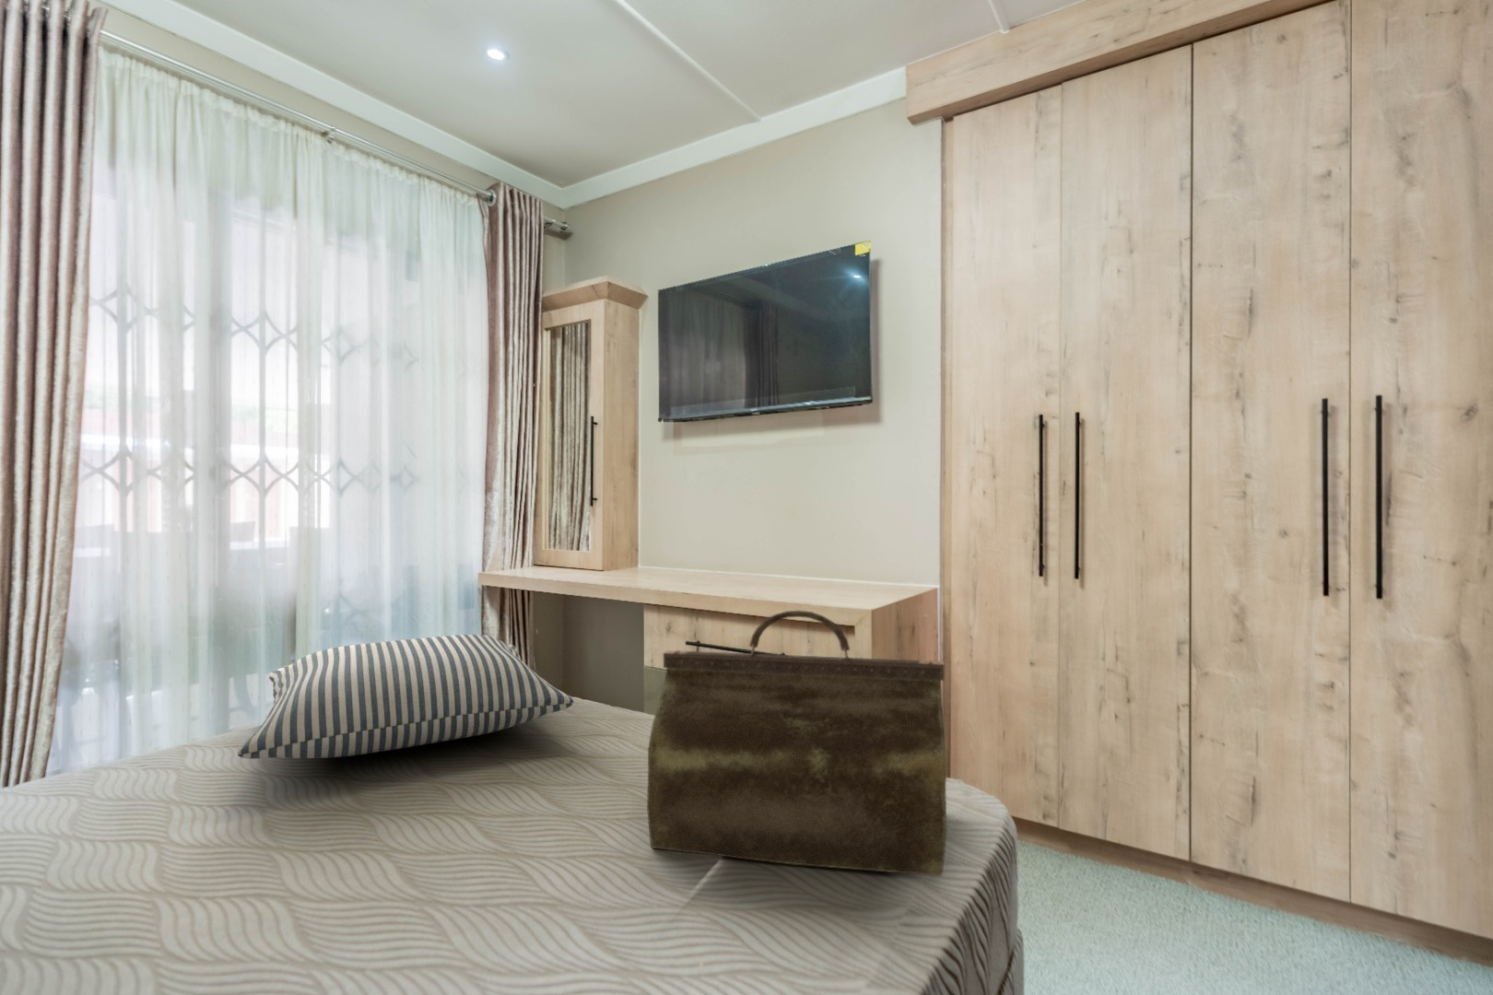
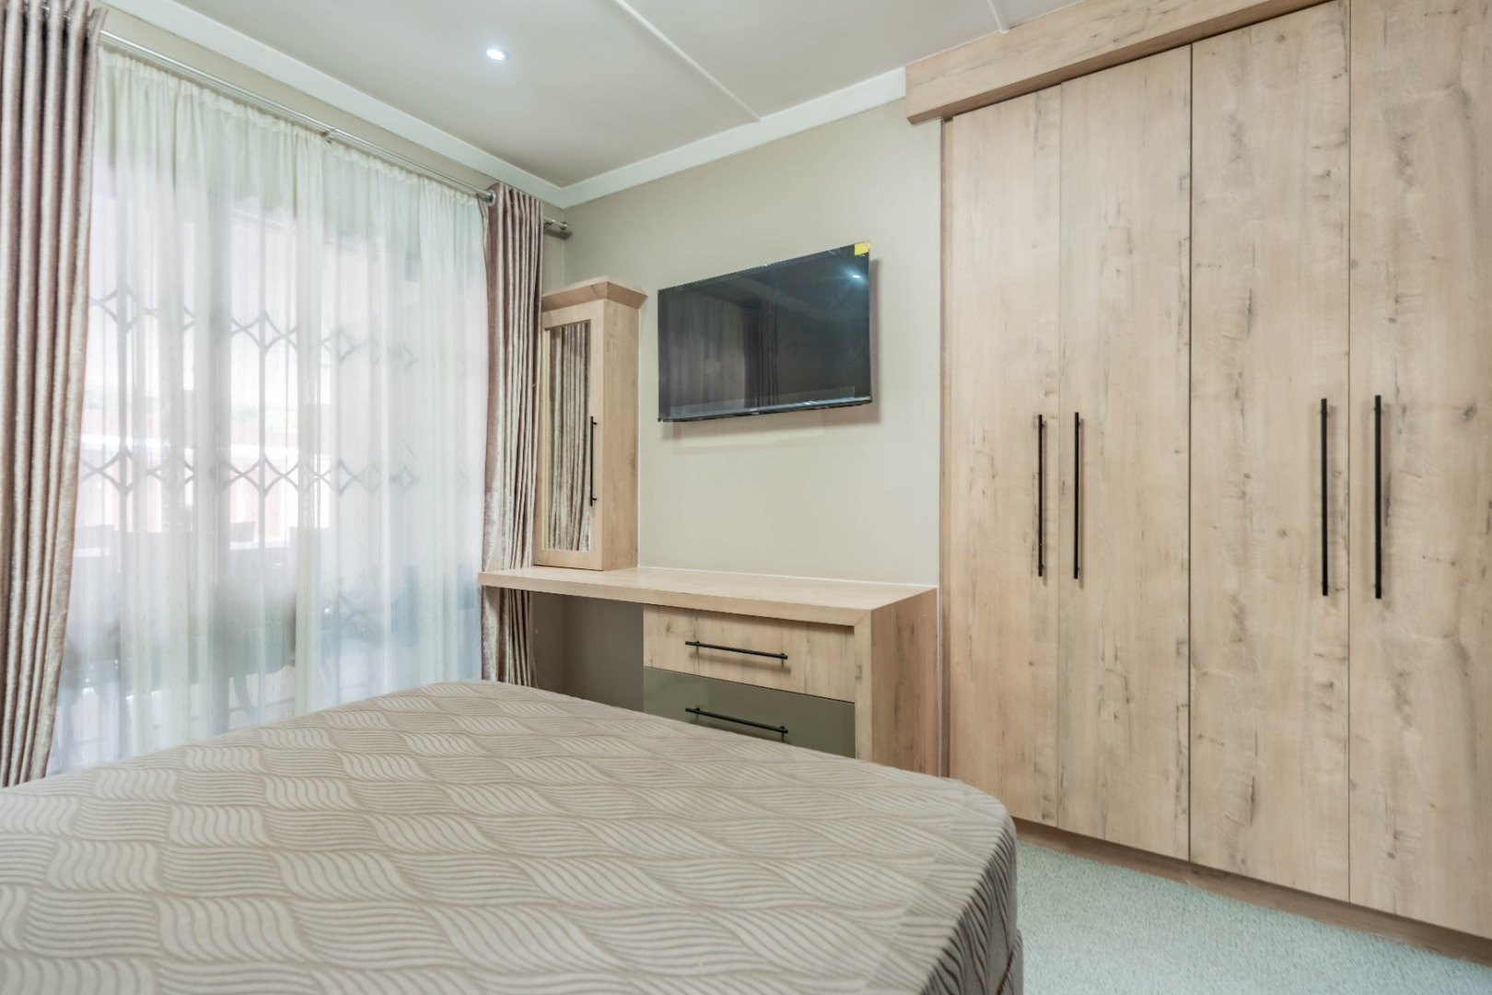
- pillow [237,634,575,760]
- handbag [647,610,948,877]
